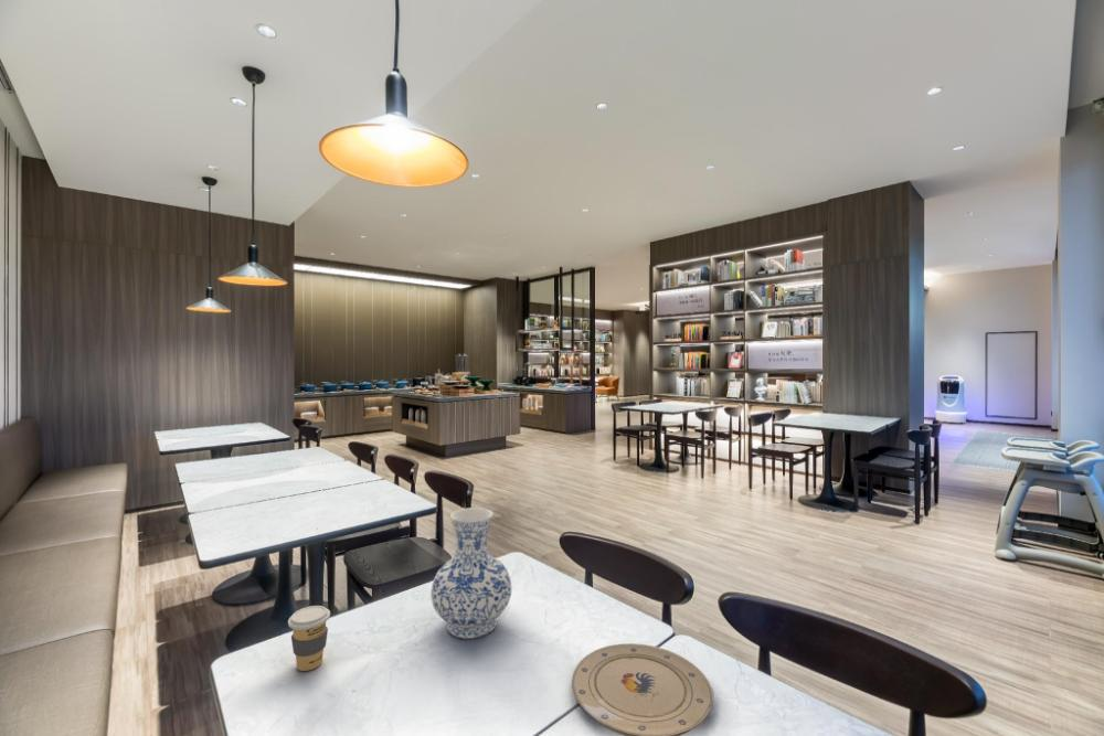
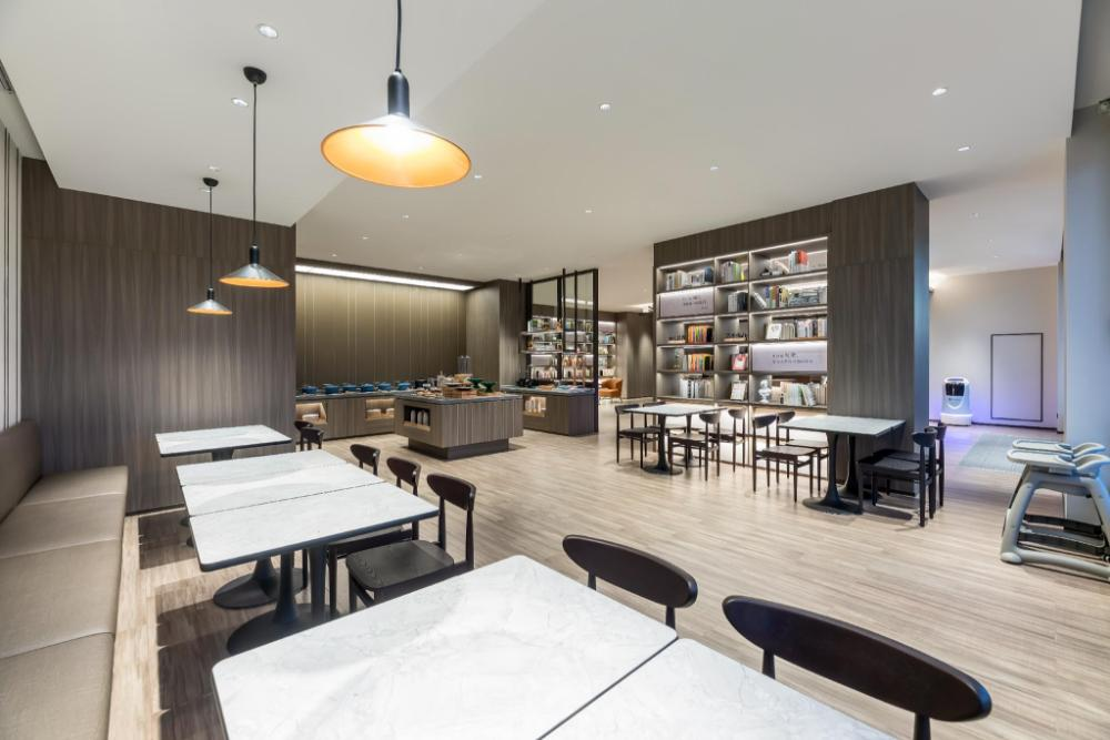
- coffee cup [287,605,331,672]
- vase [431,506,512,640]
- plate [571,642,714,736]
